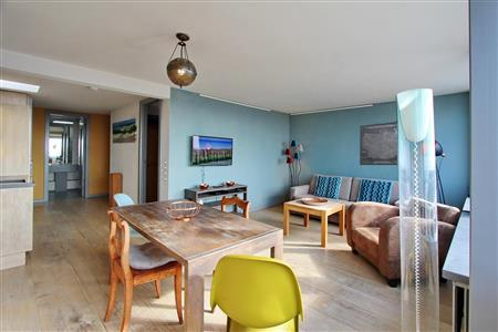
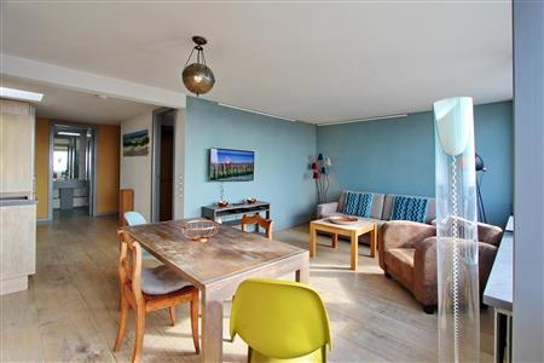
- wall art [359,121,398,166]
